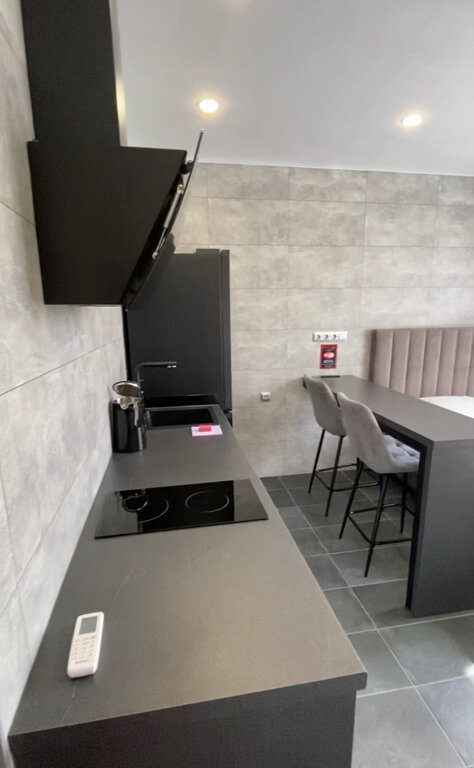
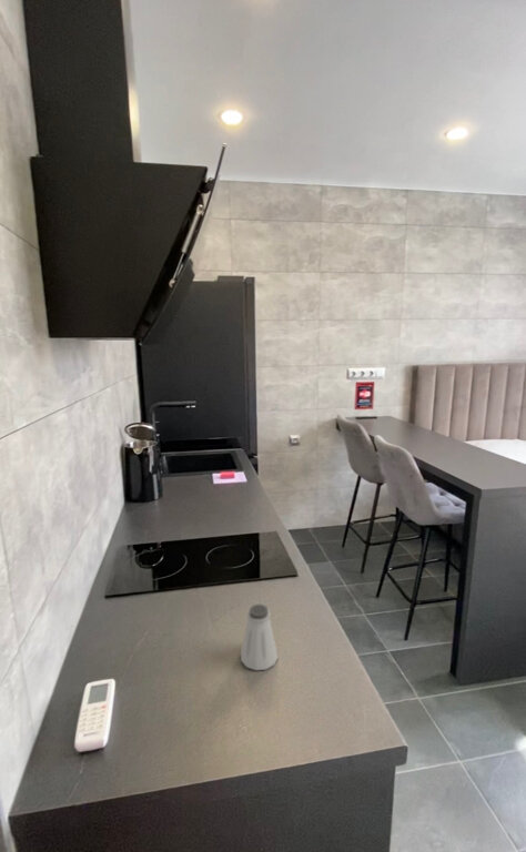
+ saltshaker [240,604,279,671]
